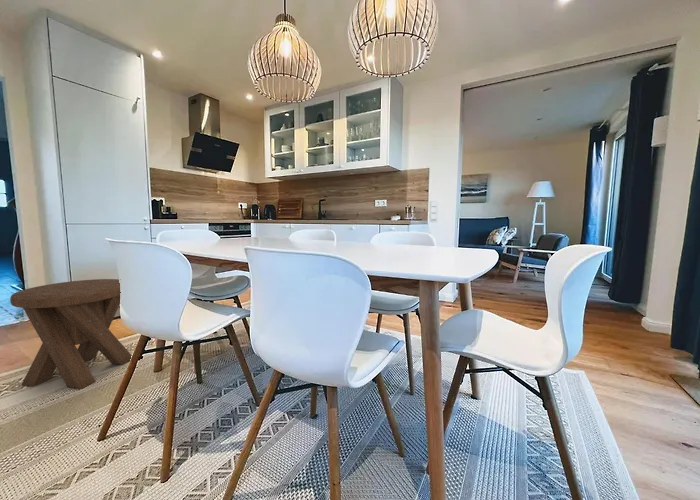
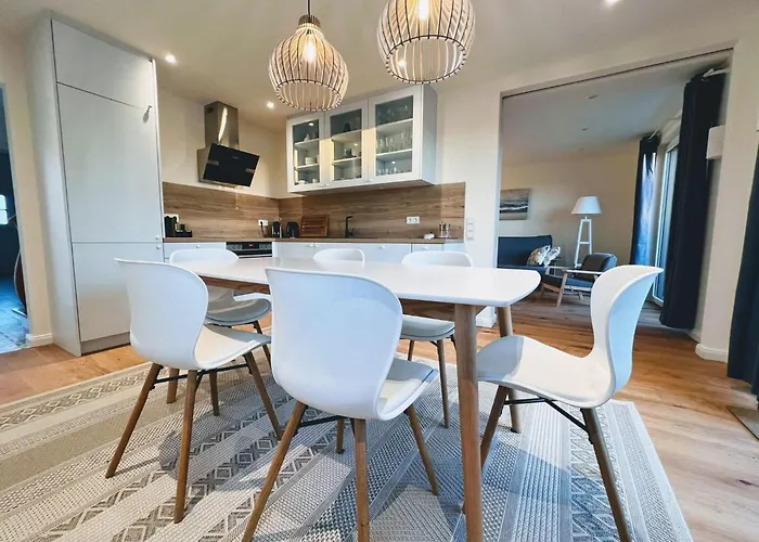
- music stool [9,278,133,390]
